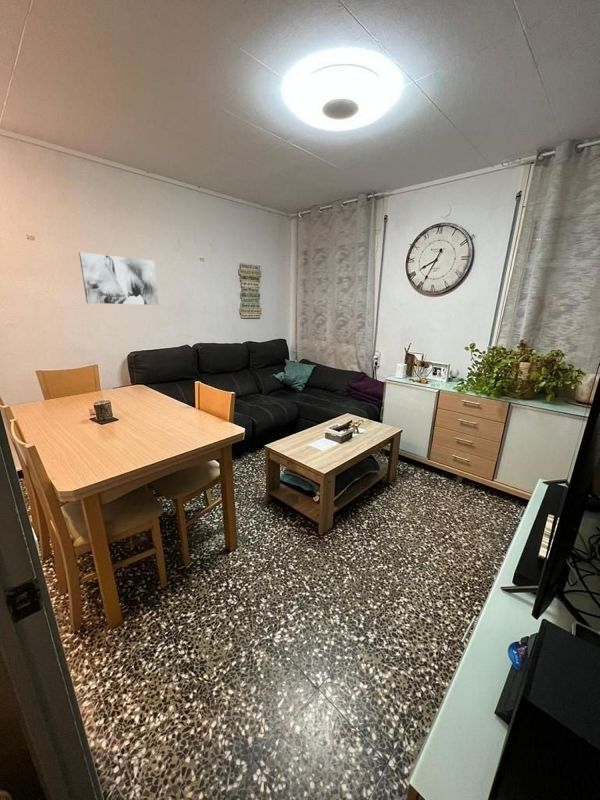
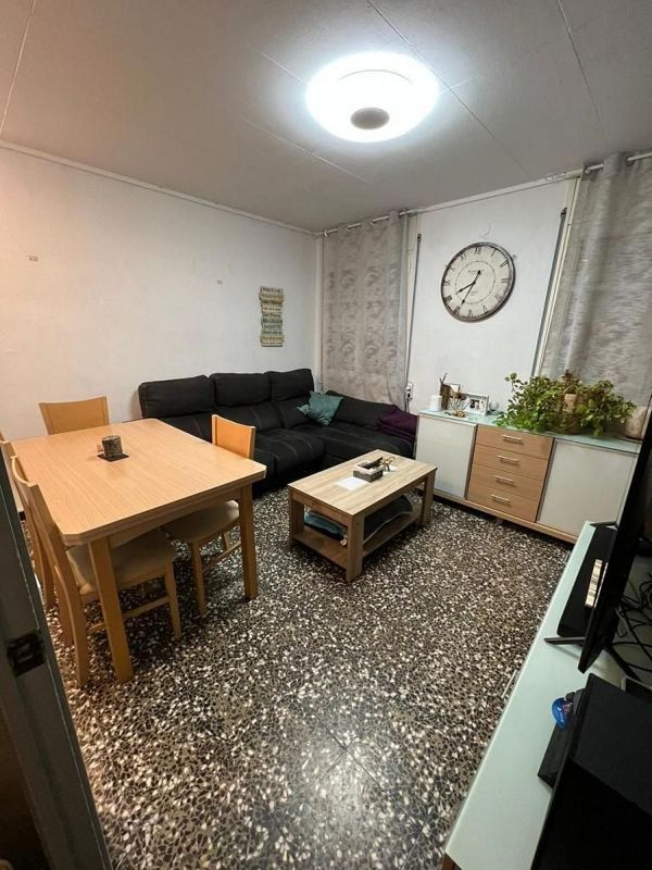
- wall art [78,251,159,306]
